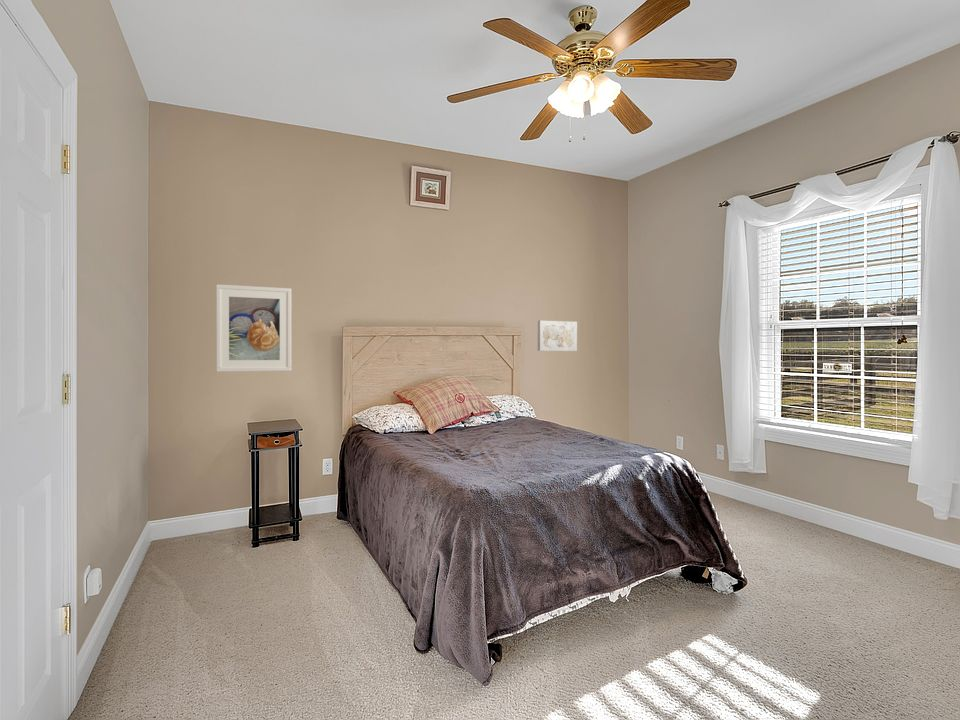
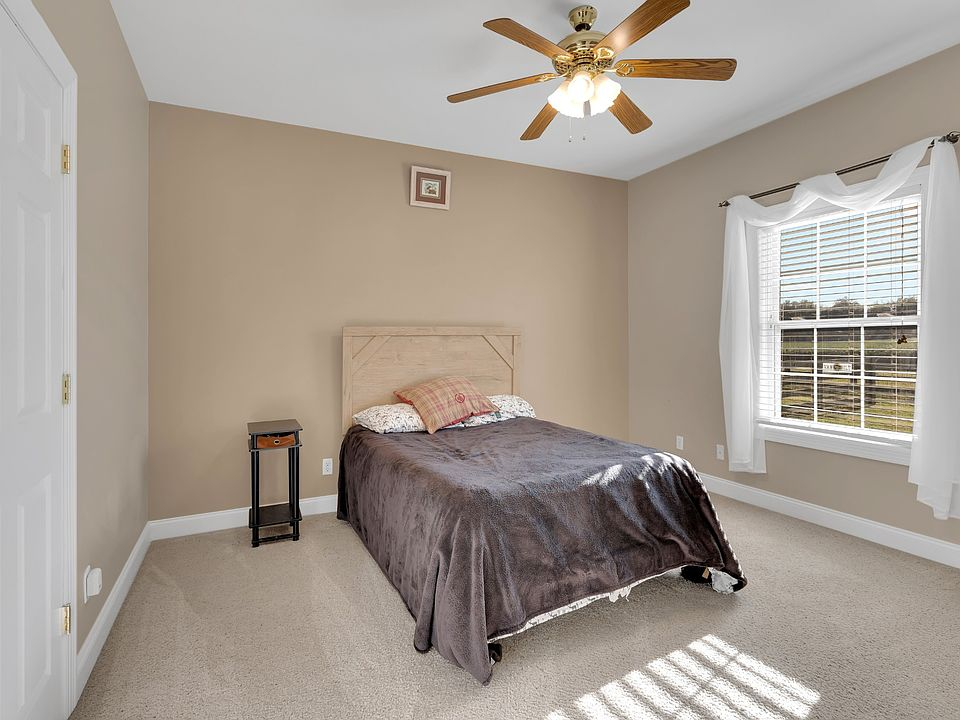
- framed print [215,284,292,373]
- wall art [537,320,578,352]
